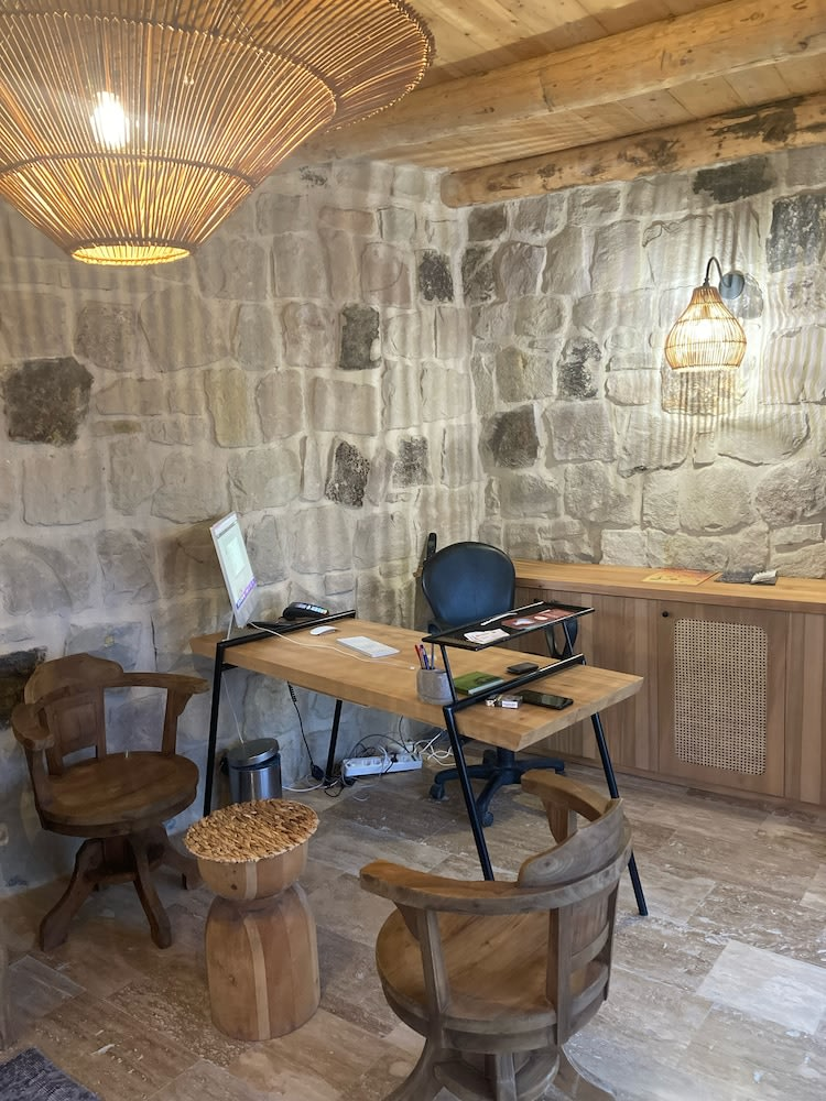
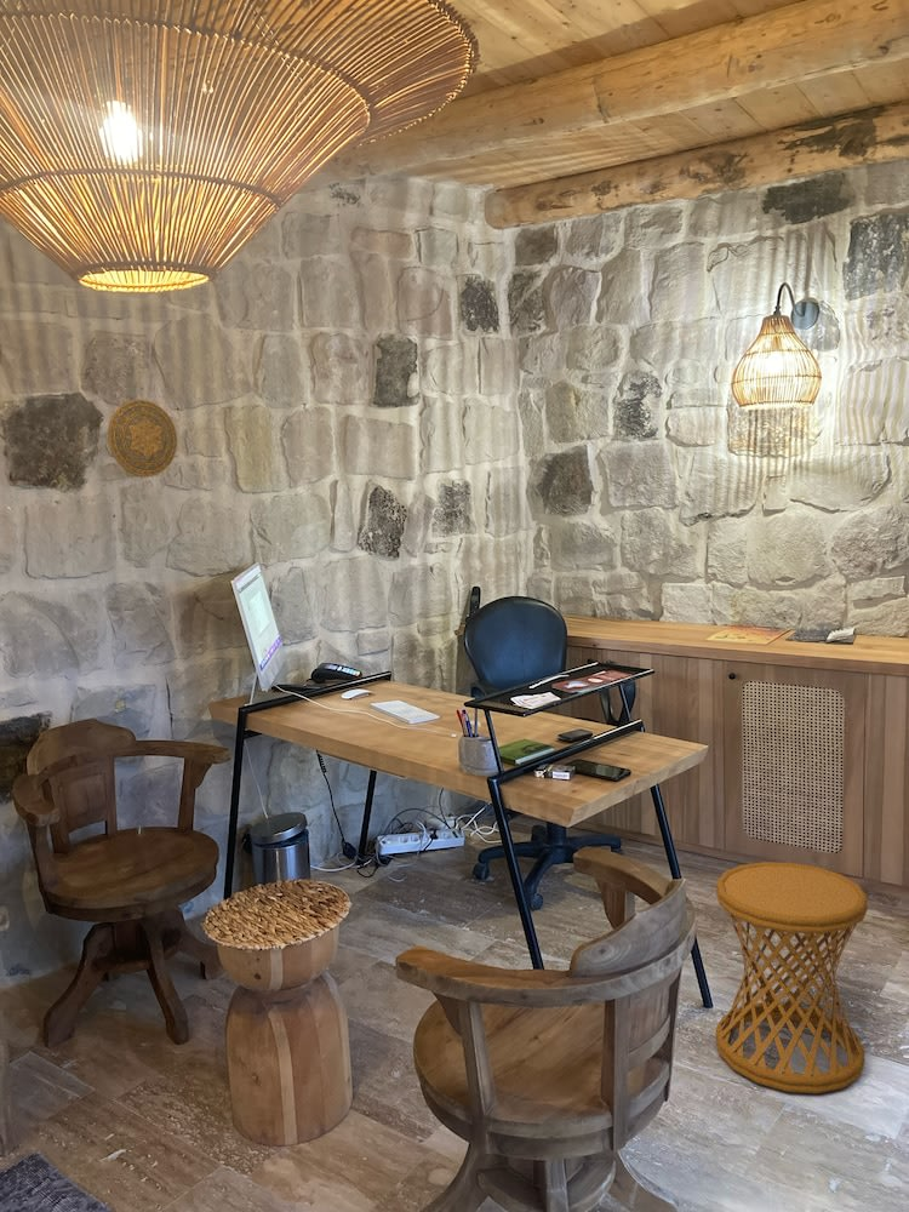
+ side table [715,861,869,1094]
+ decorative plate [107,399,178,478]
